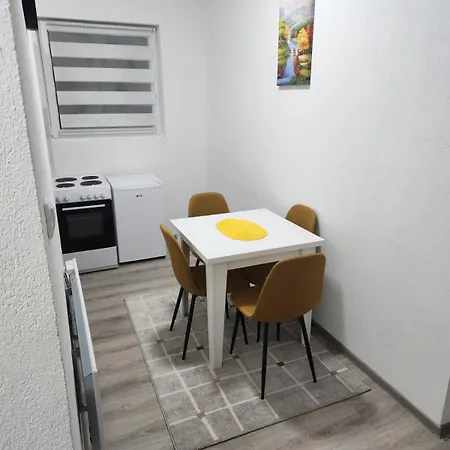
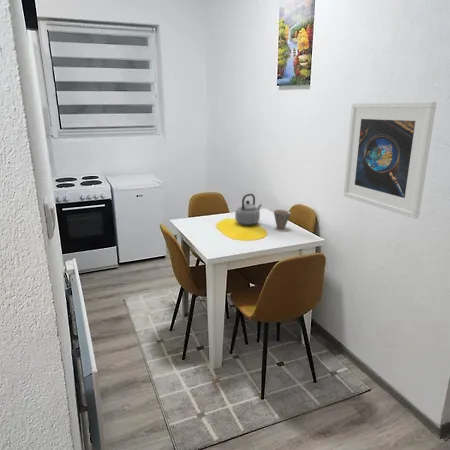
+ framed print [342,101,437,220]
+ teapot [234,193,263,226]
+ cup [273,209,292,230]
